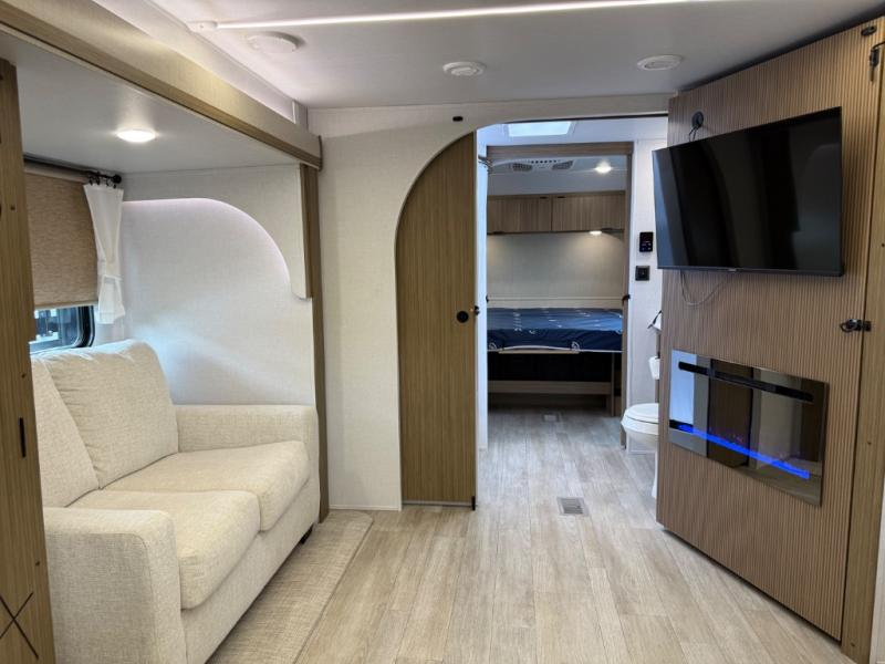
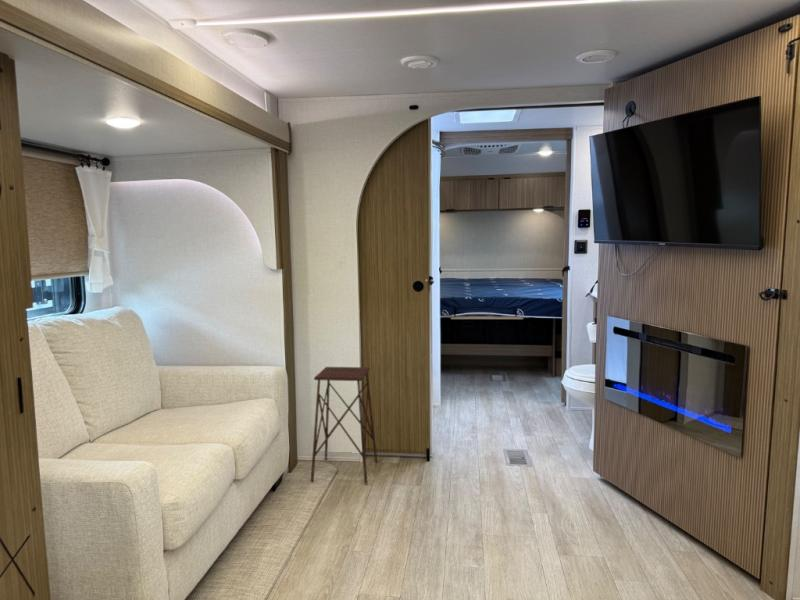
+ side table [310,366,378,485]
